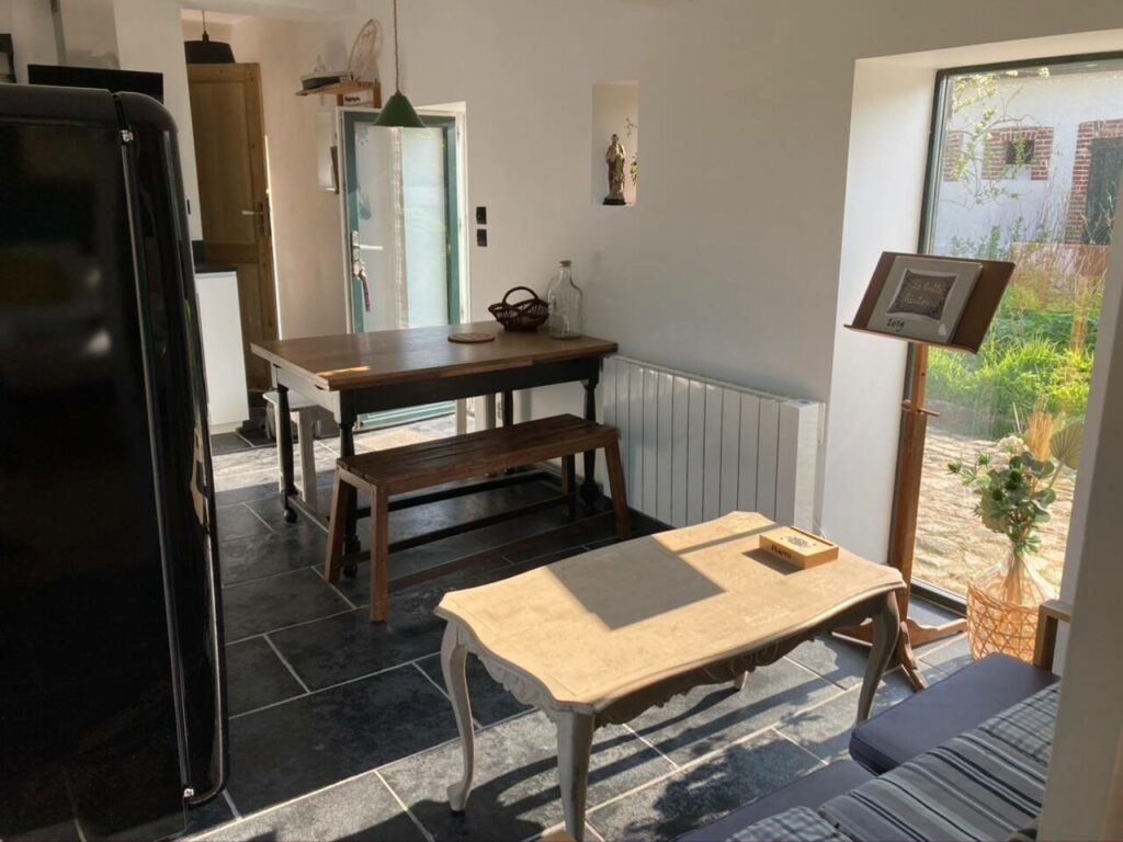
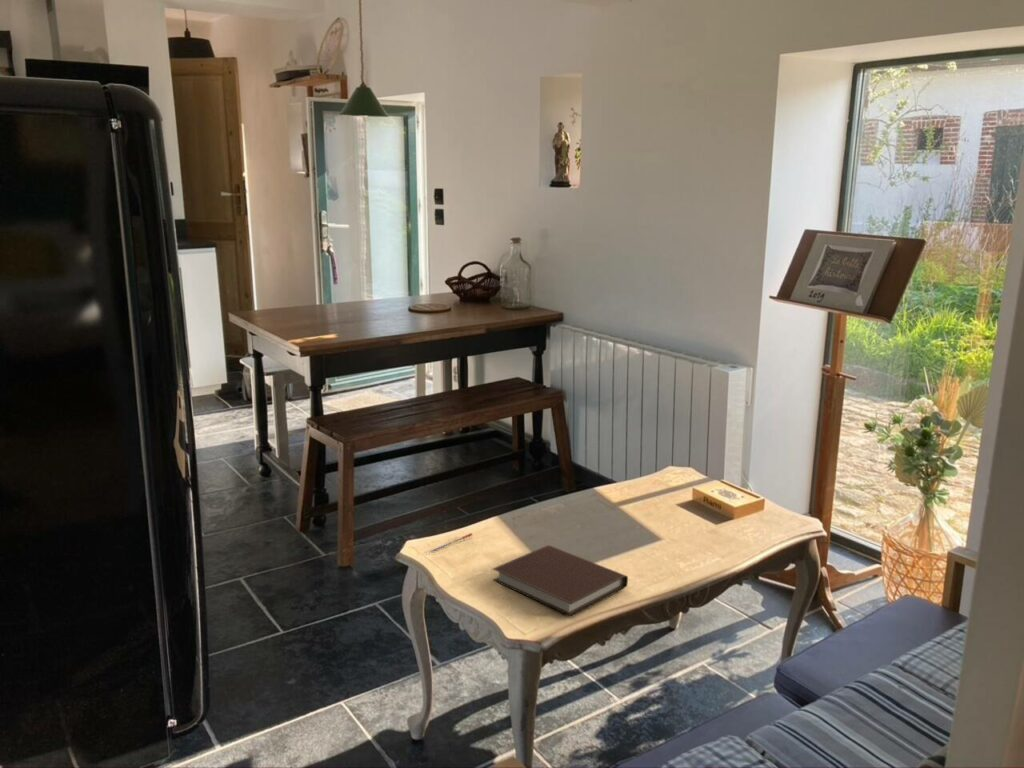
+ notebook [492,544,629,617]
+ pen [428,532,474,553]
